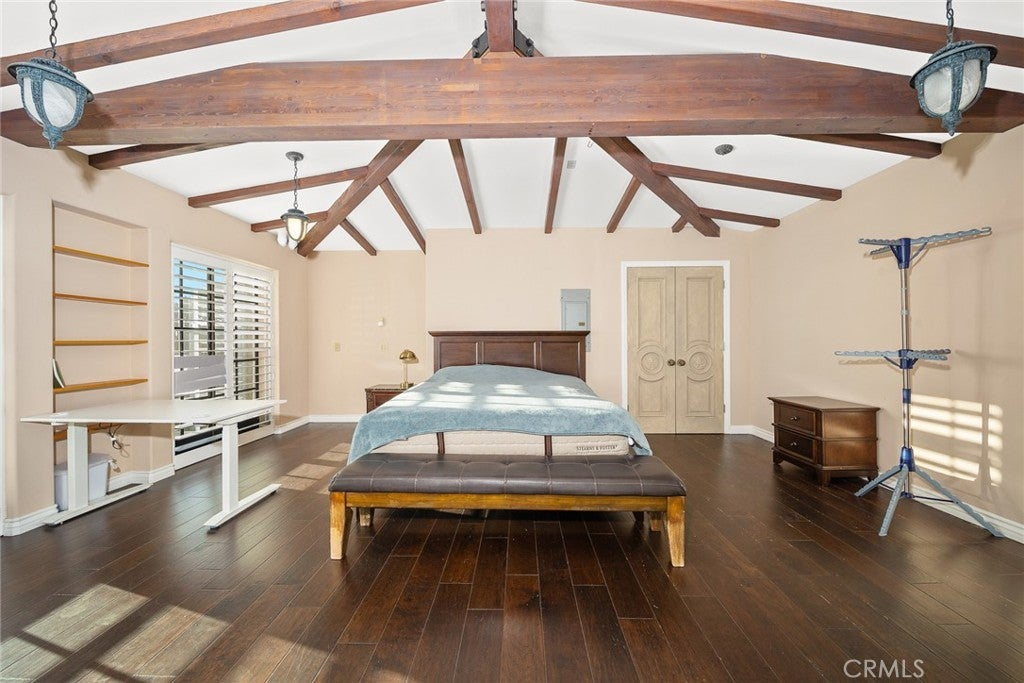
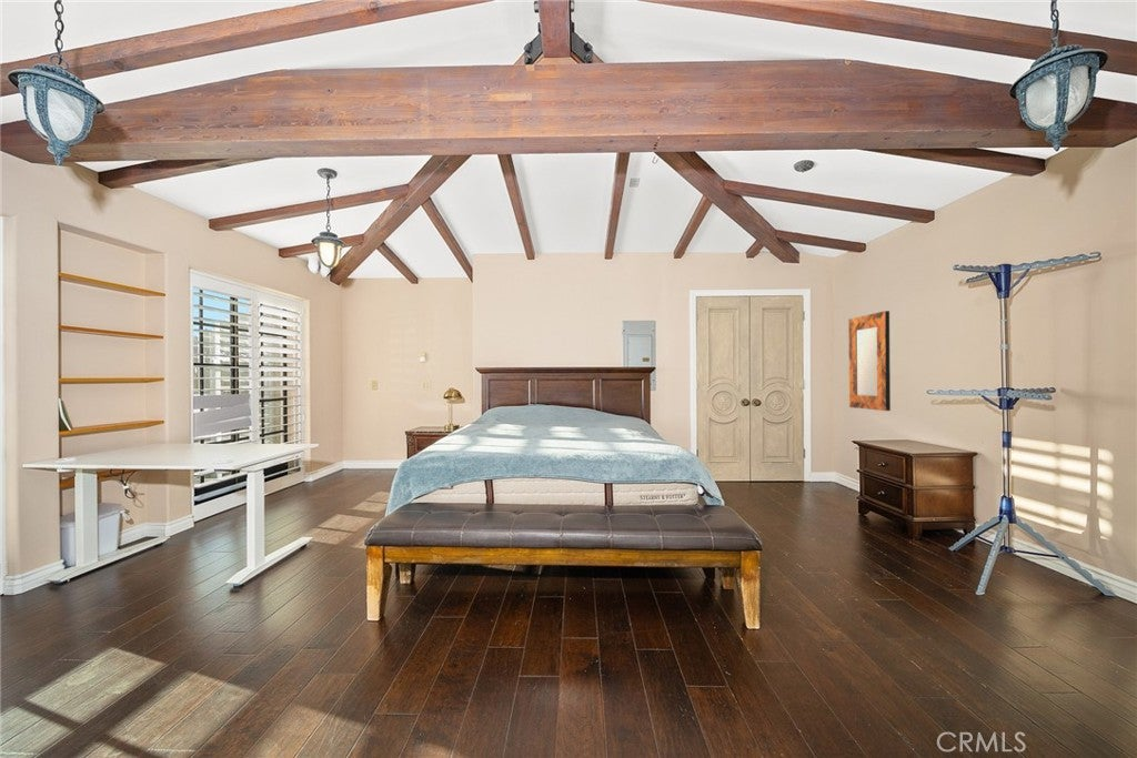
+ home mirror [847,310,892,412]
